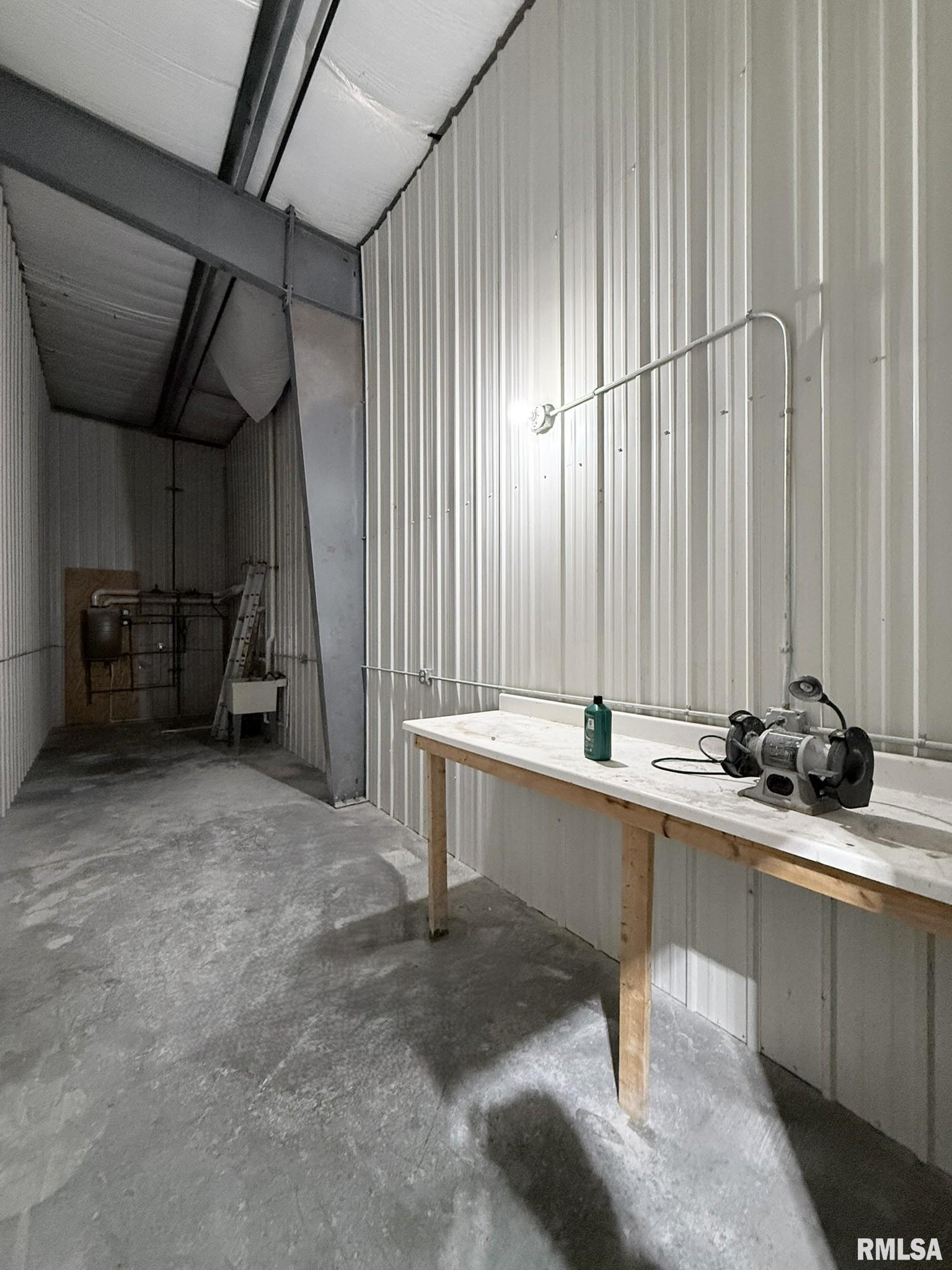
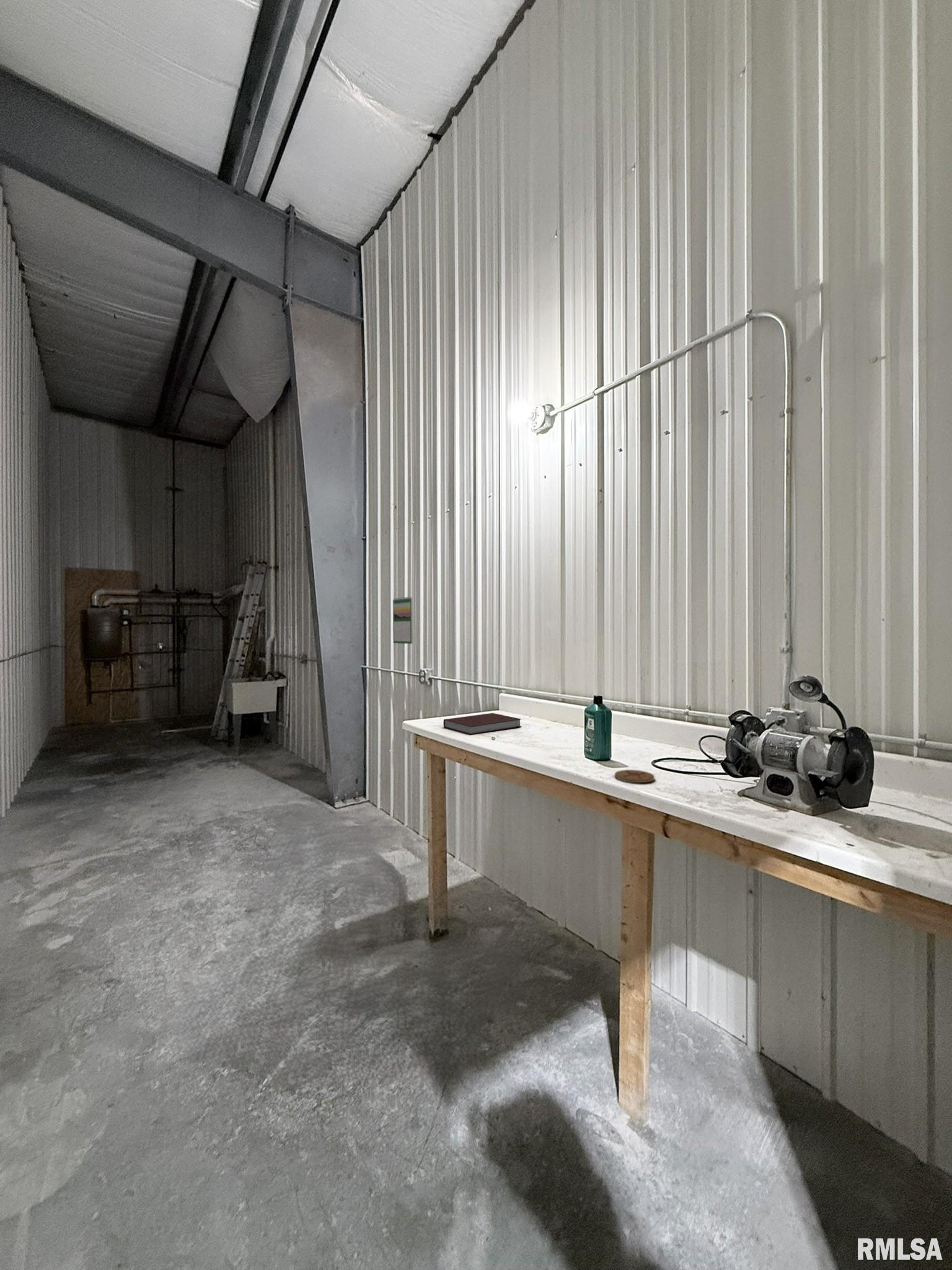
+ calendar [392,596,413,644]
+ coaster [614,769,655,783]
+ notebook [443,713,522,735]
